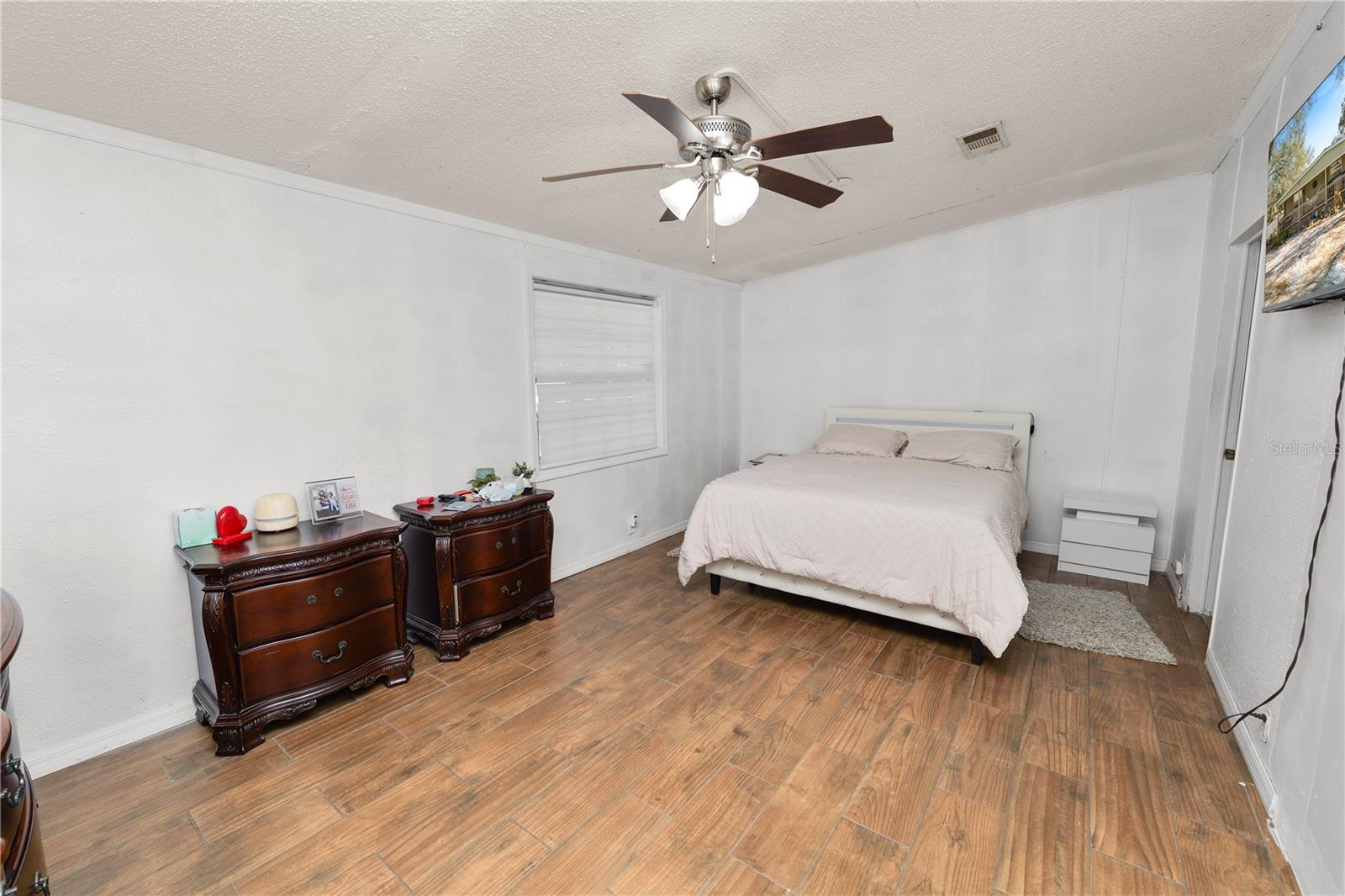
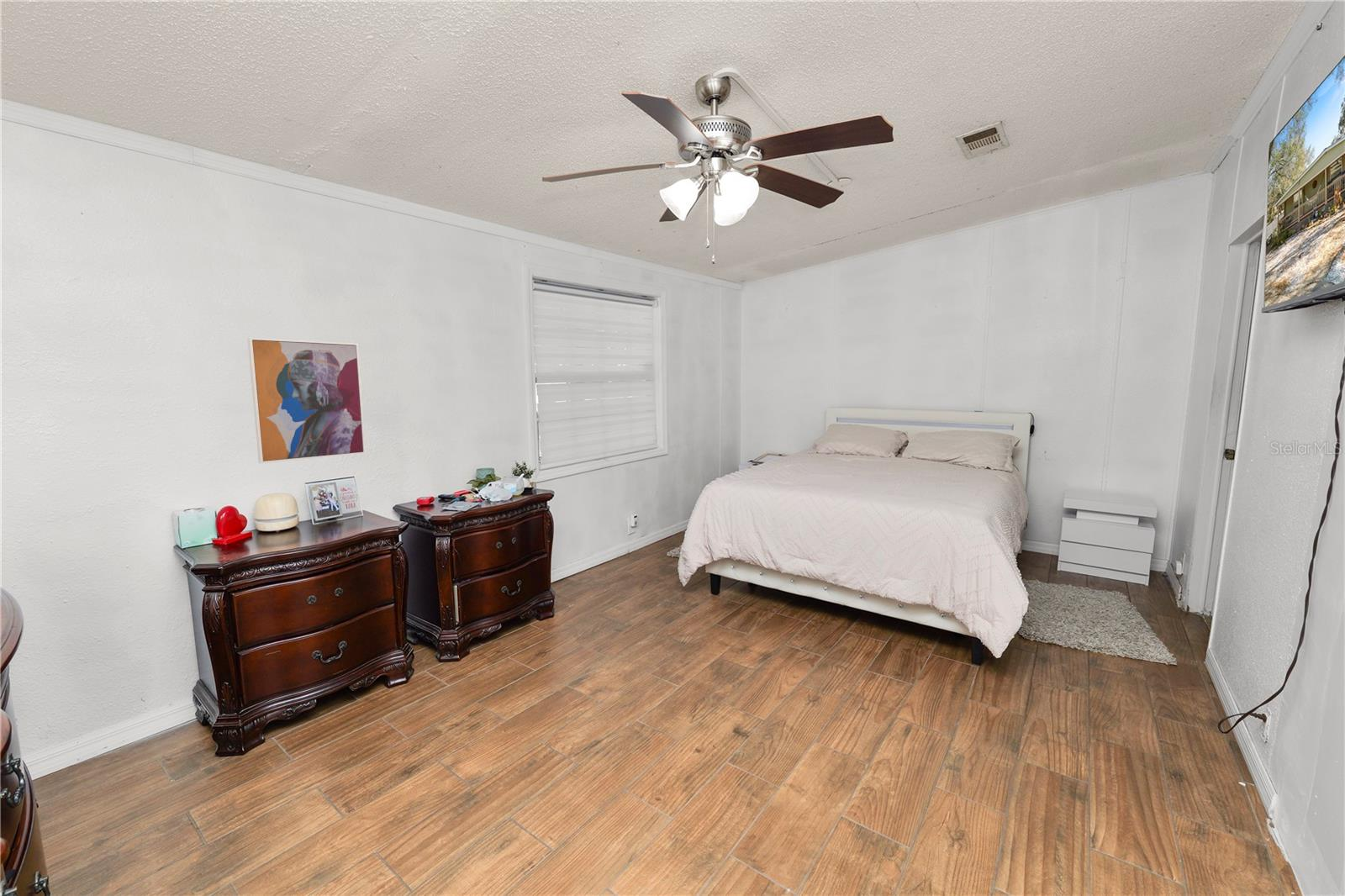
+ wall art [246,337,367,464]
